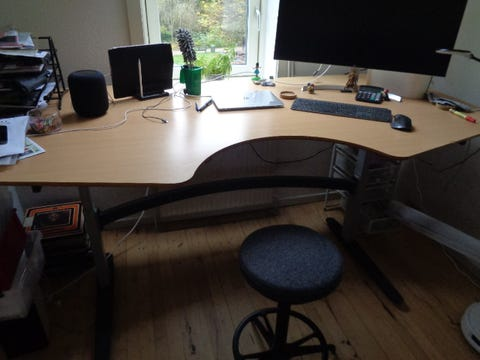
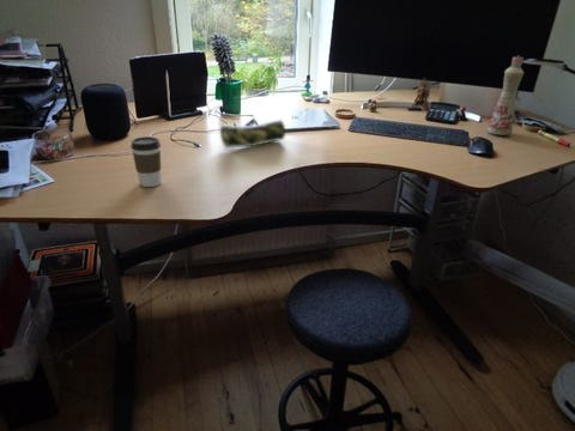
+ bottle [486,55,525,136]
+ pencil case [219,119,286,148]
+ coffee cup [129,135,162,188]
